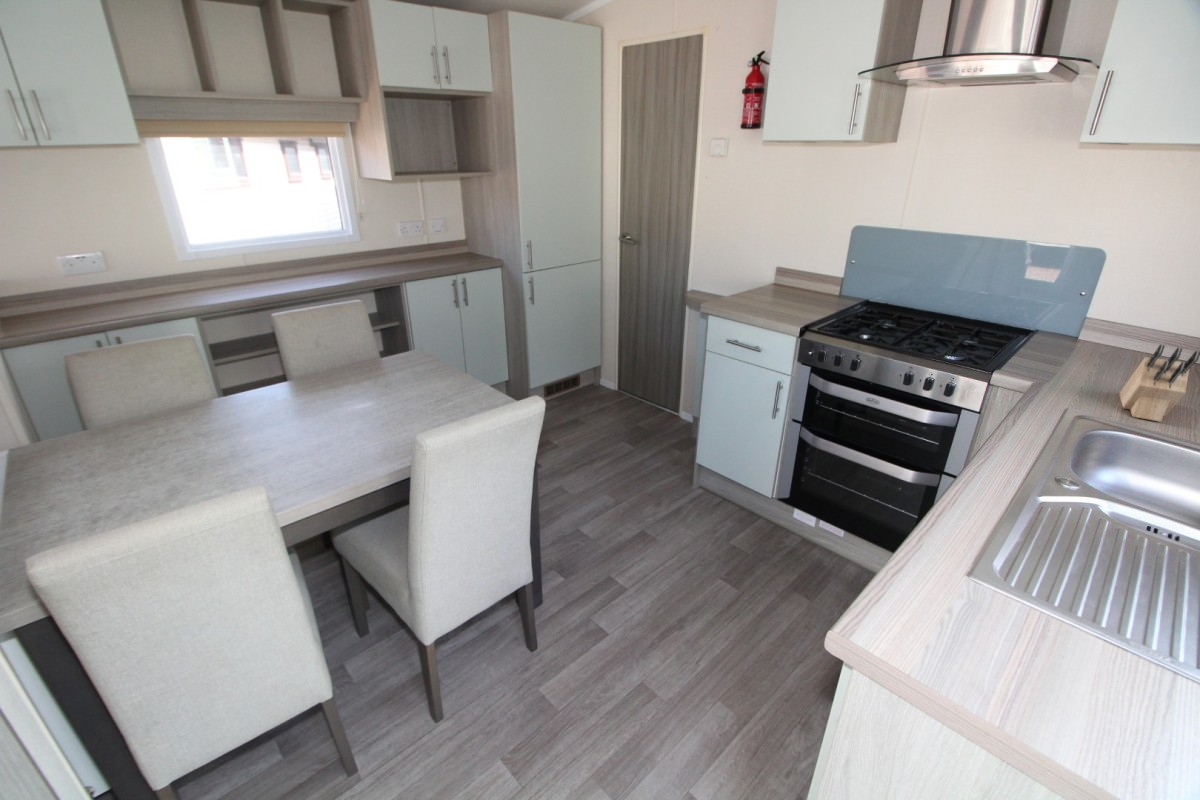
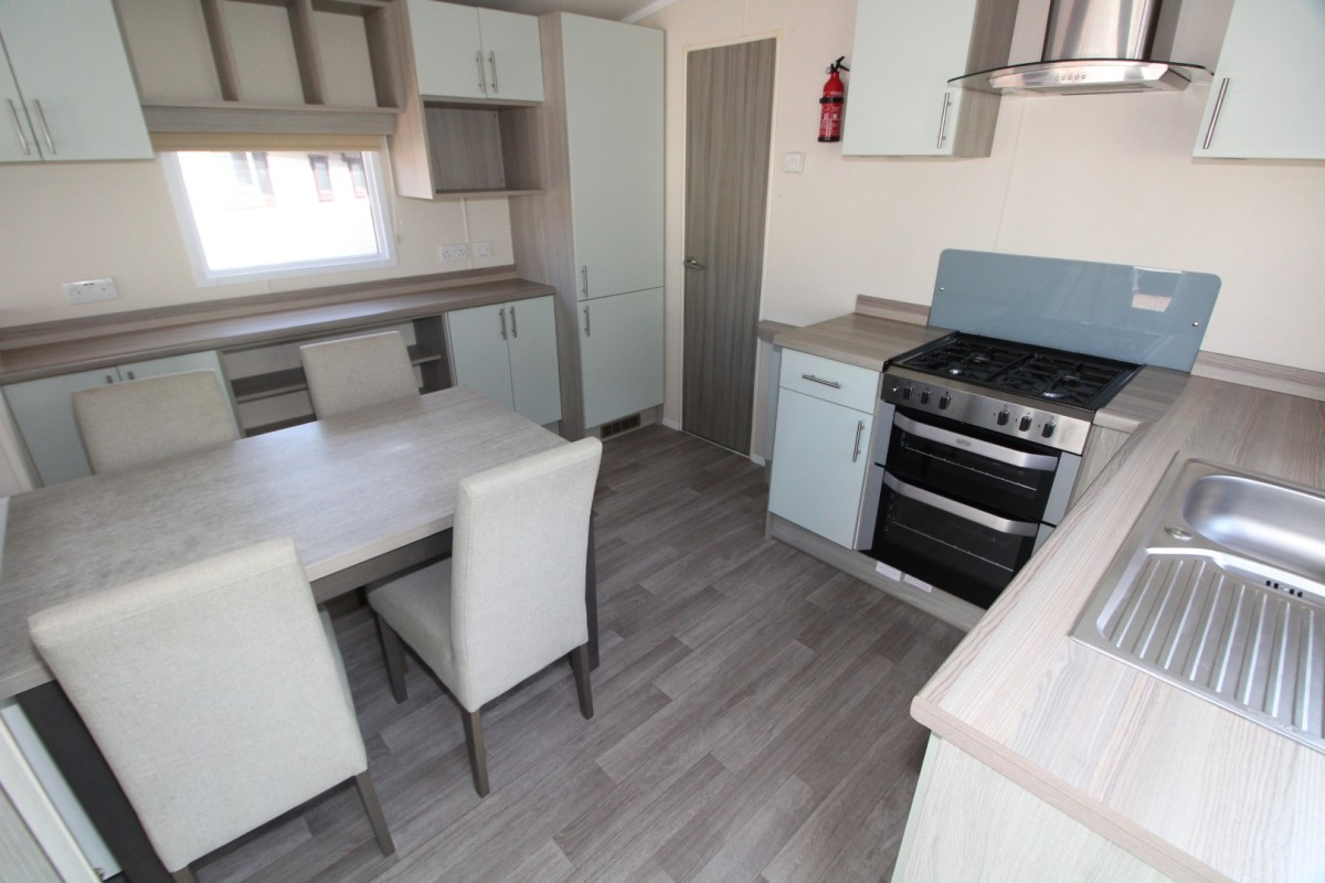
- knife block [1119,344,1200,423]
